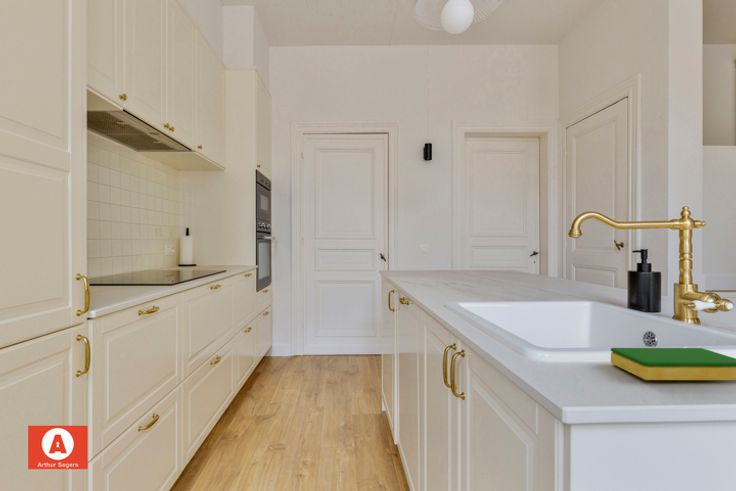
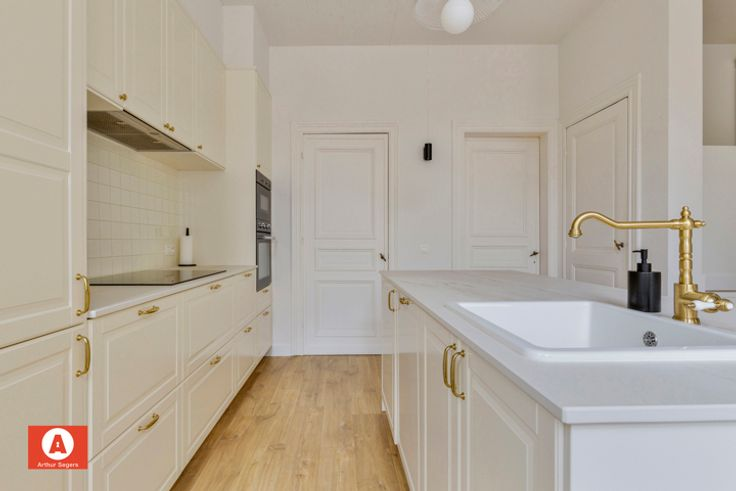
- dish sponge [610,347,736,381]
